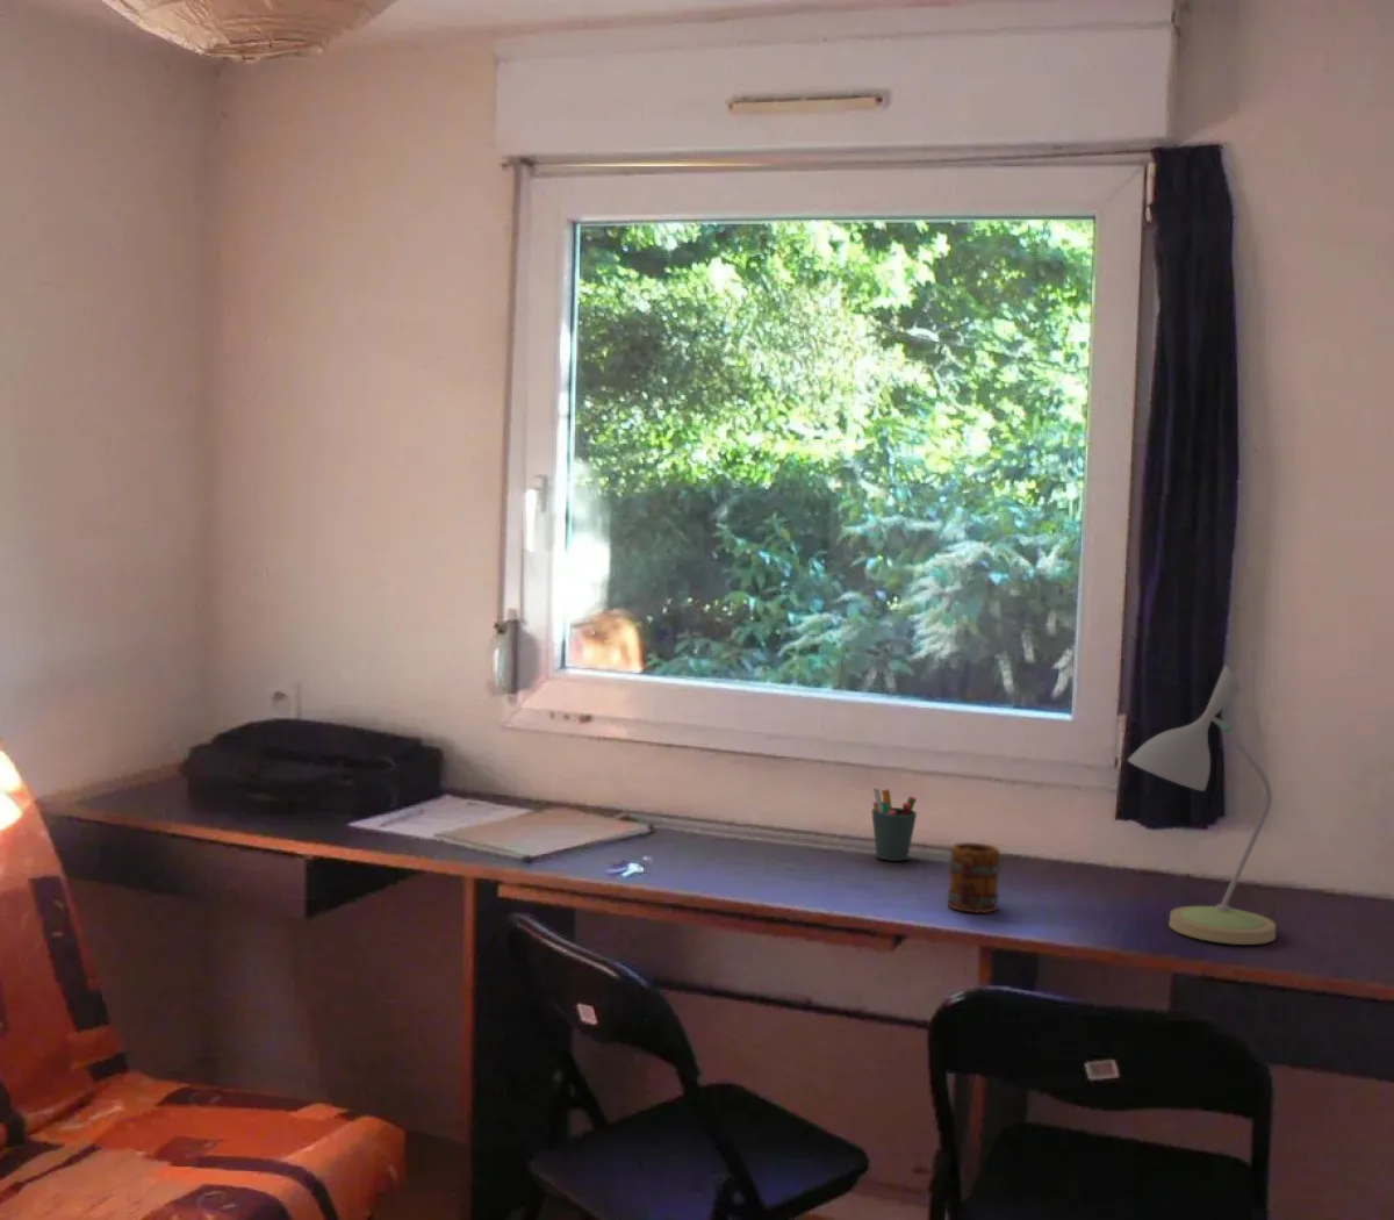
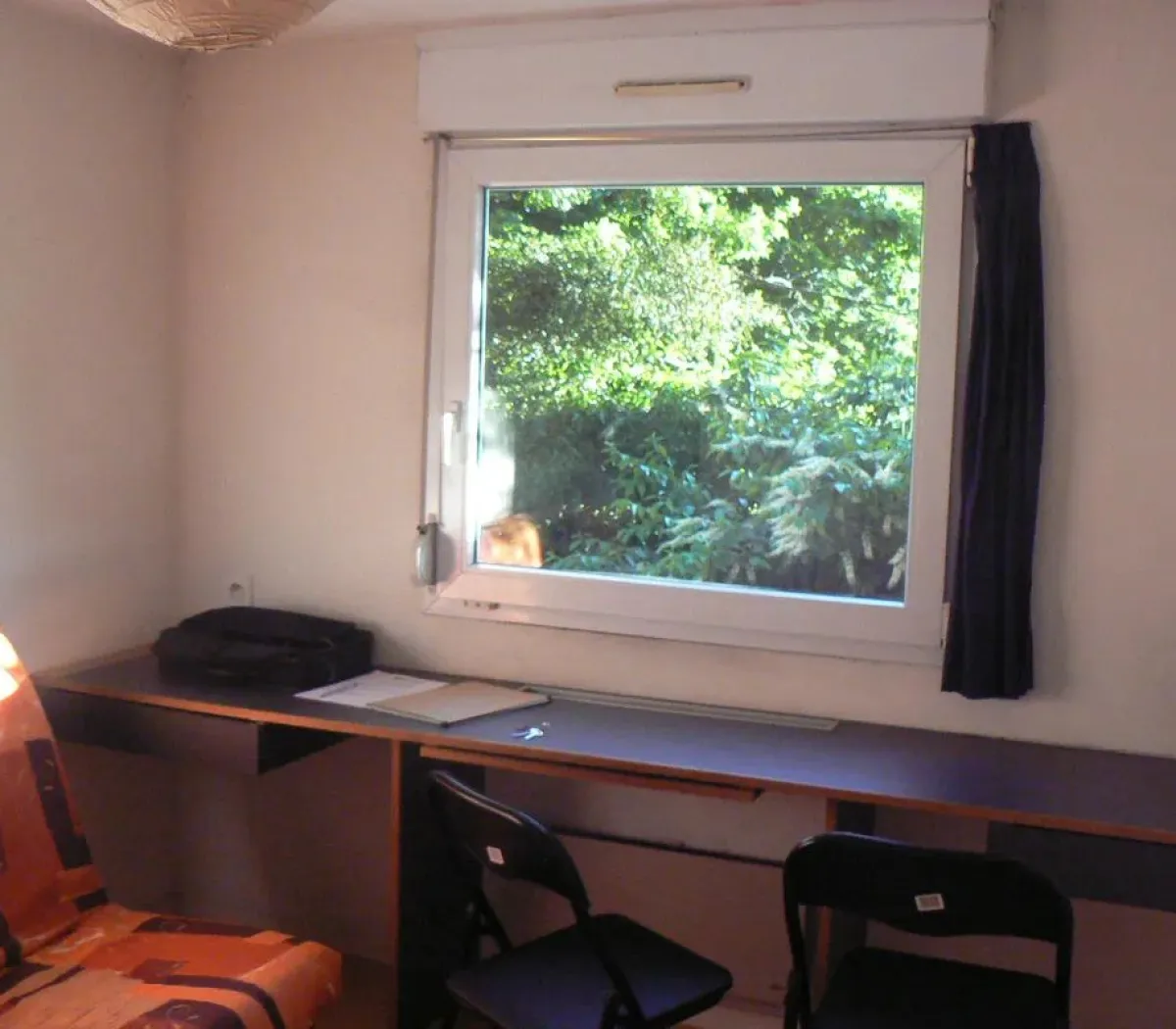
- pen holder [870,786,917,862]
- desk lamp [1127,664,1277,946]
- mug [946,842,1002,914]
